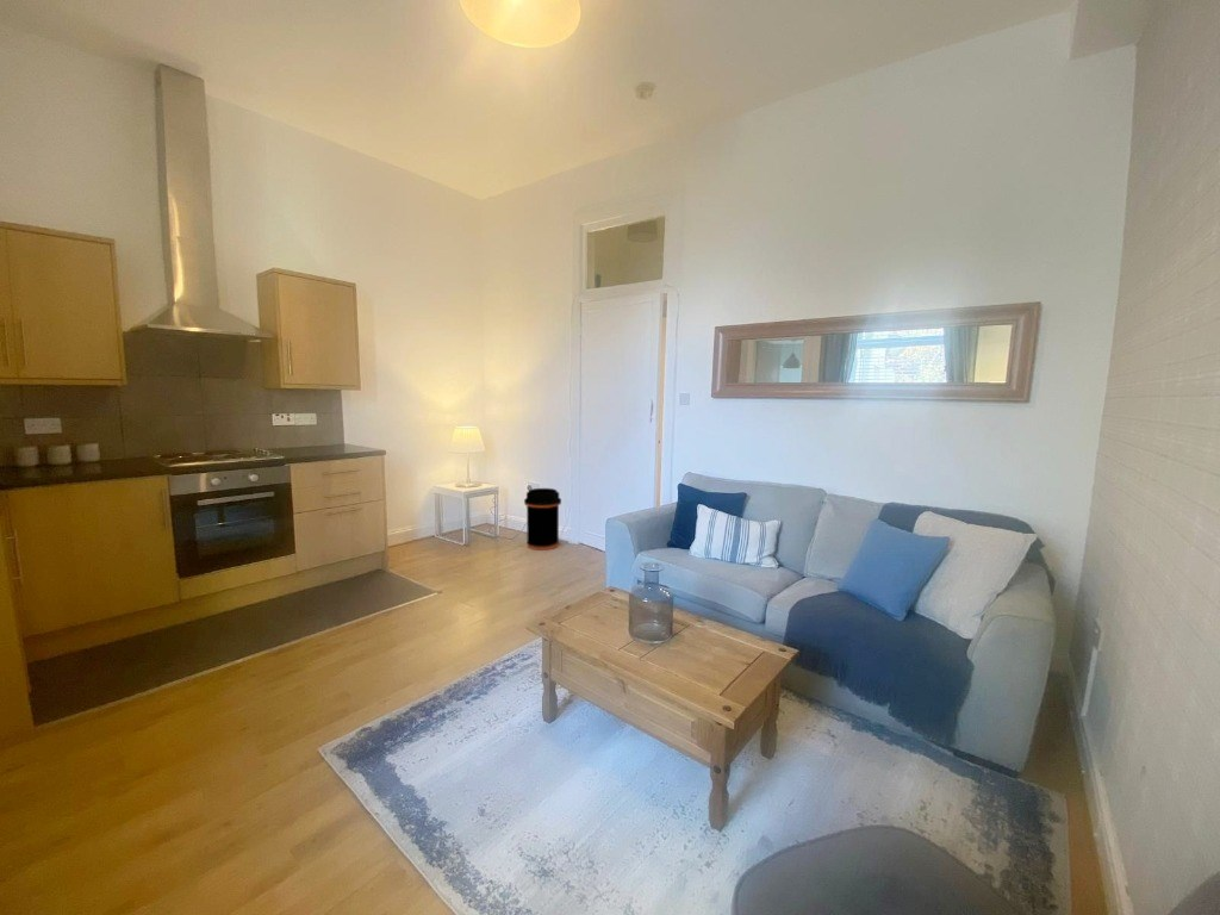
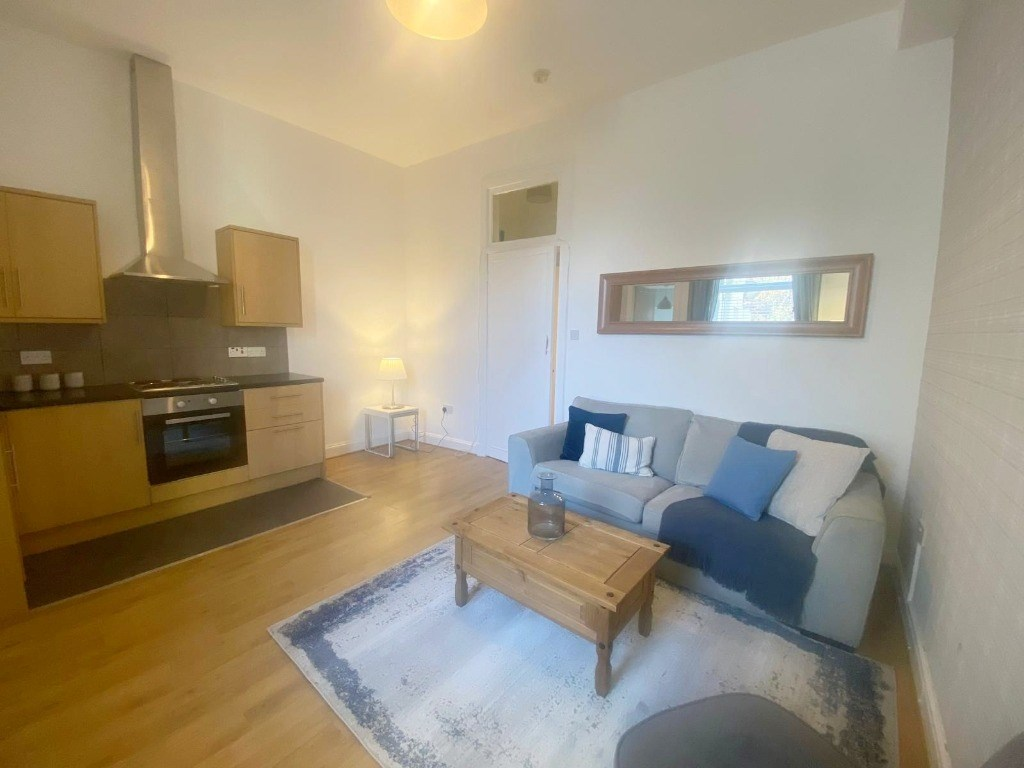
- trash can [523,487,562,552]
